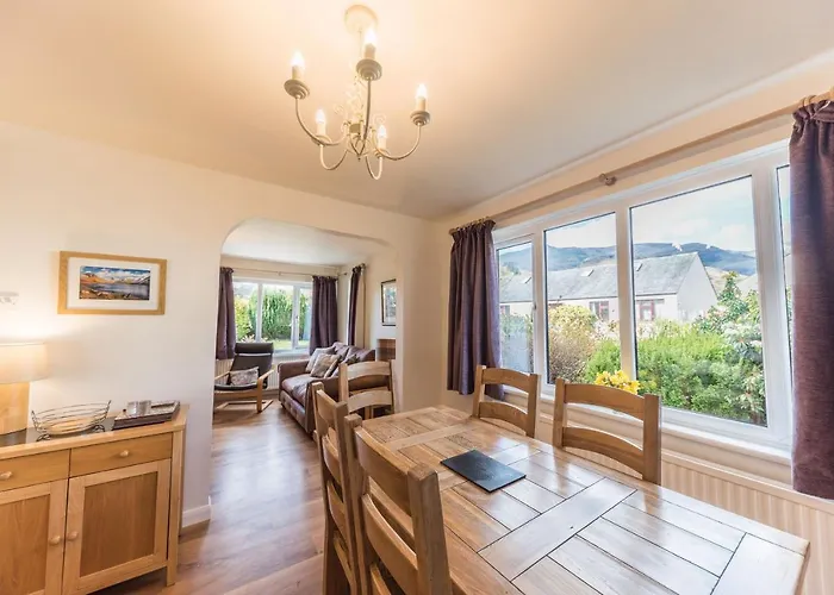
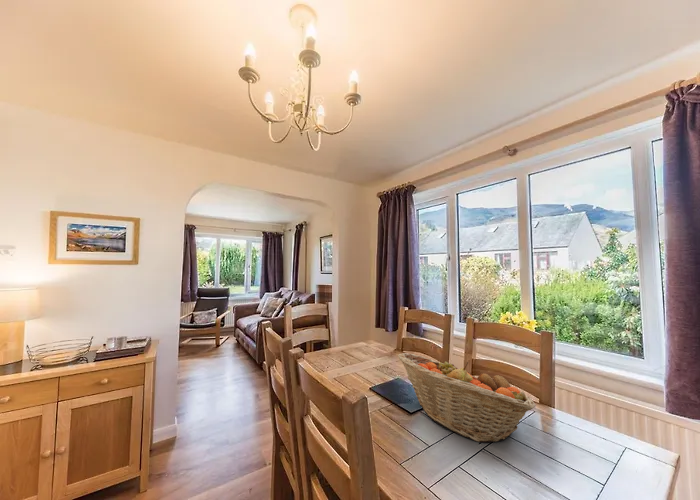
+ fruit basket [397,352,536,443]
